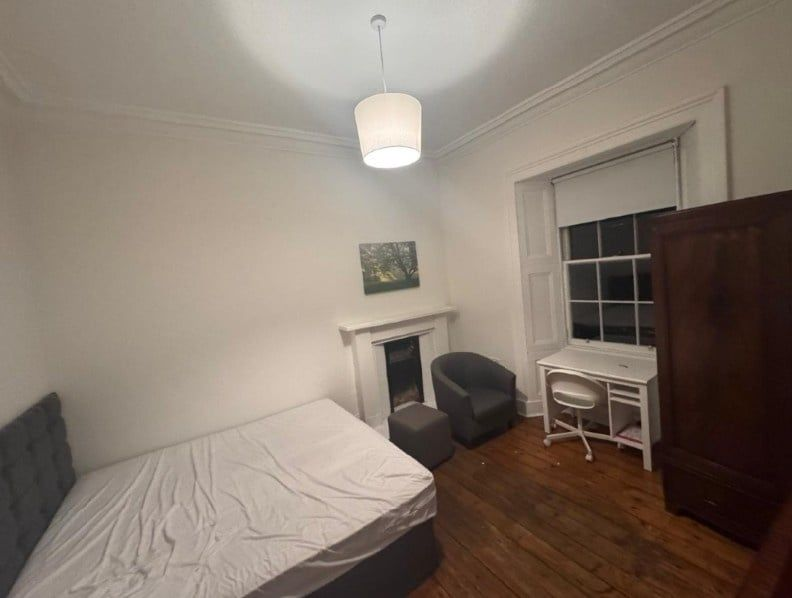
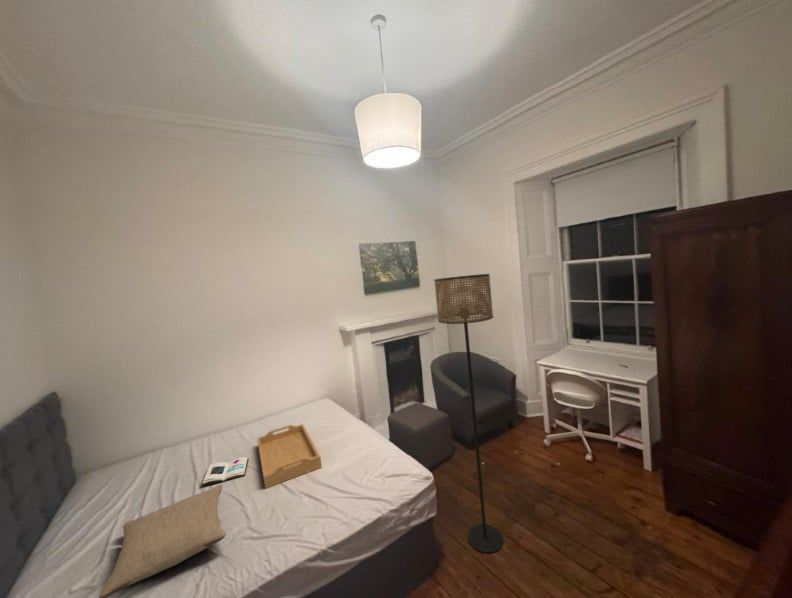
+ pillow [98,484,226,598]
+ serving tray [256,423,323,489]
+ floor lamp [433,273,504,554]
+ book [200,456,250,486]
